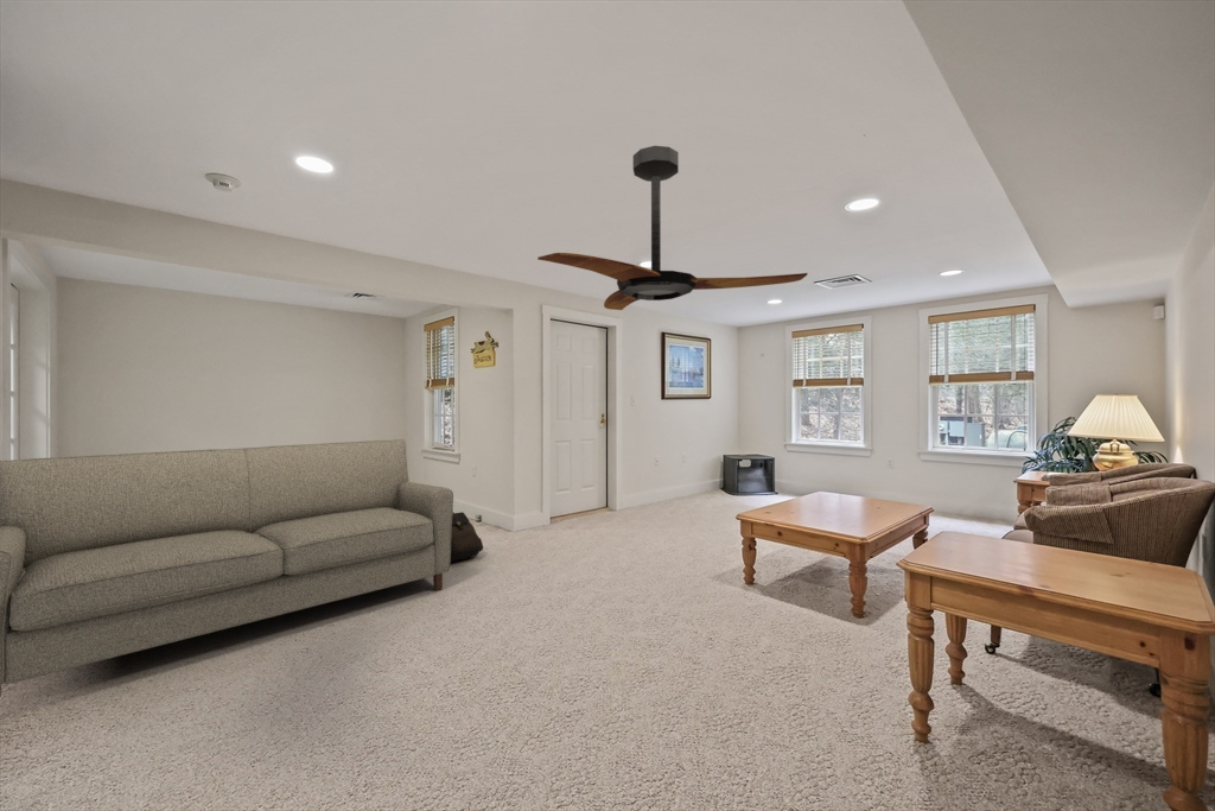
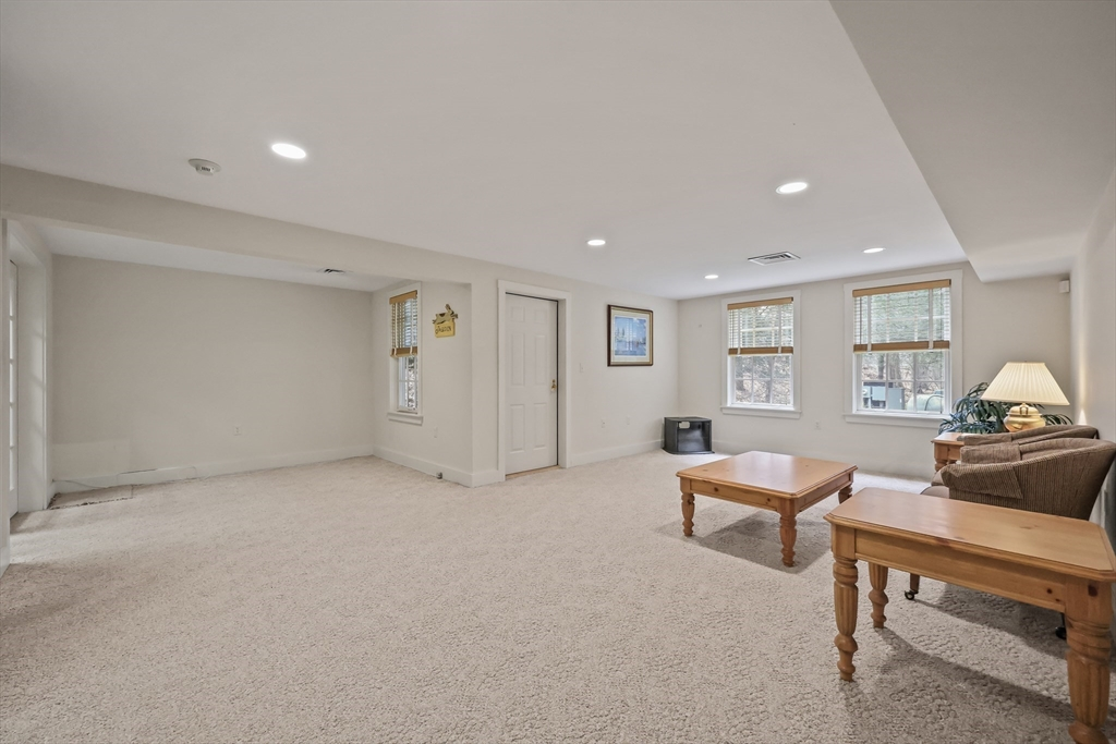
- sofa [0,438,454,696]
- ceiling fan [536,145,809,311]
- backpack [451,511,484,563]
